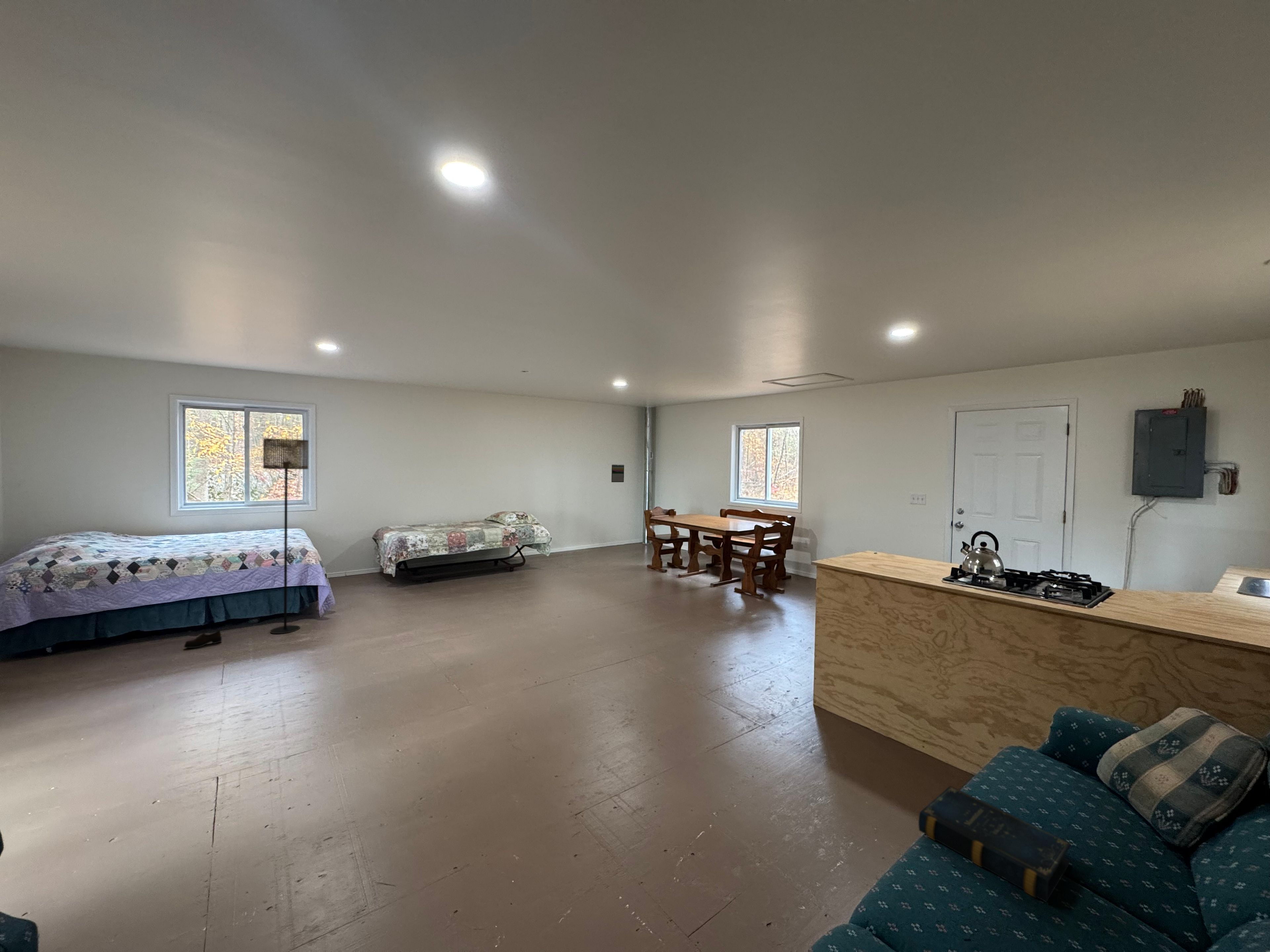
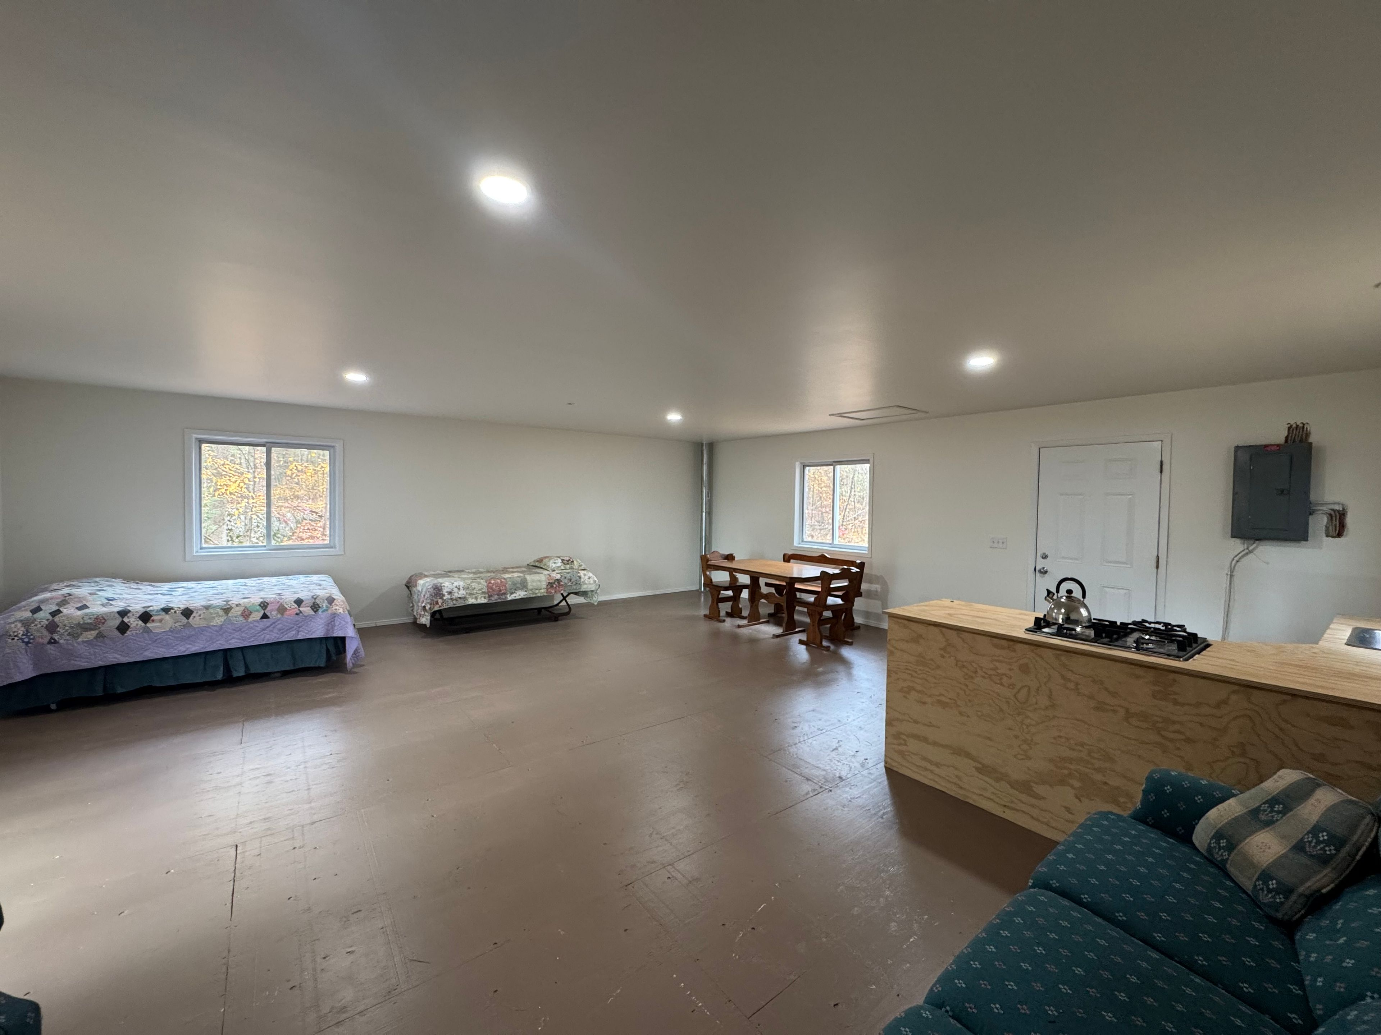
- book [918,785,1071,903]
- calendar [611,464,624,483]
- floor lamp [263,438,309,634]
- shoe [184,629,222,648]
